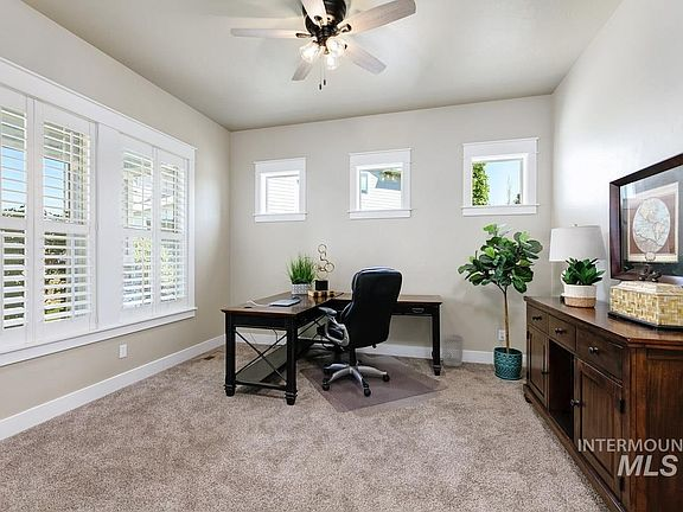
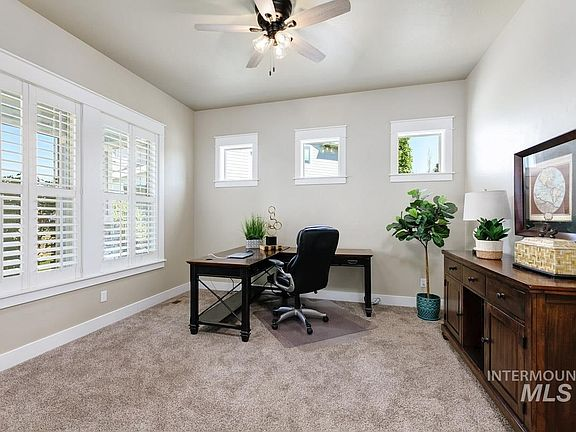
- wastebasket [440,333,465,367]
